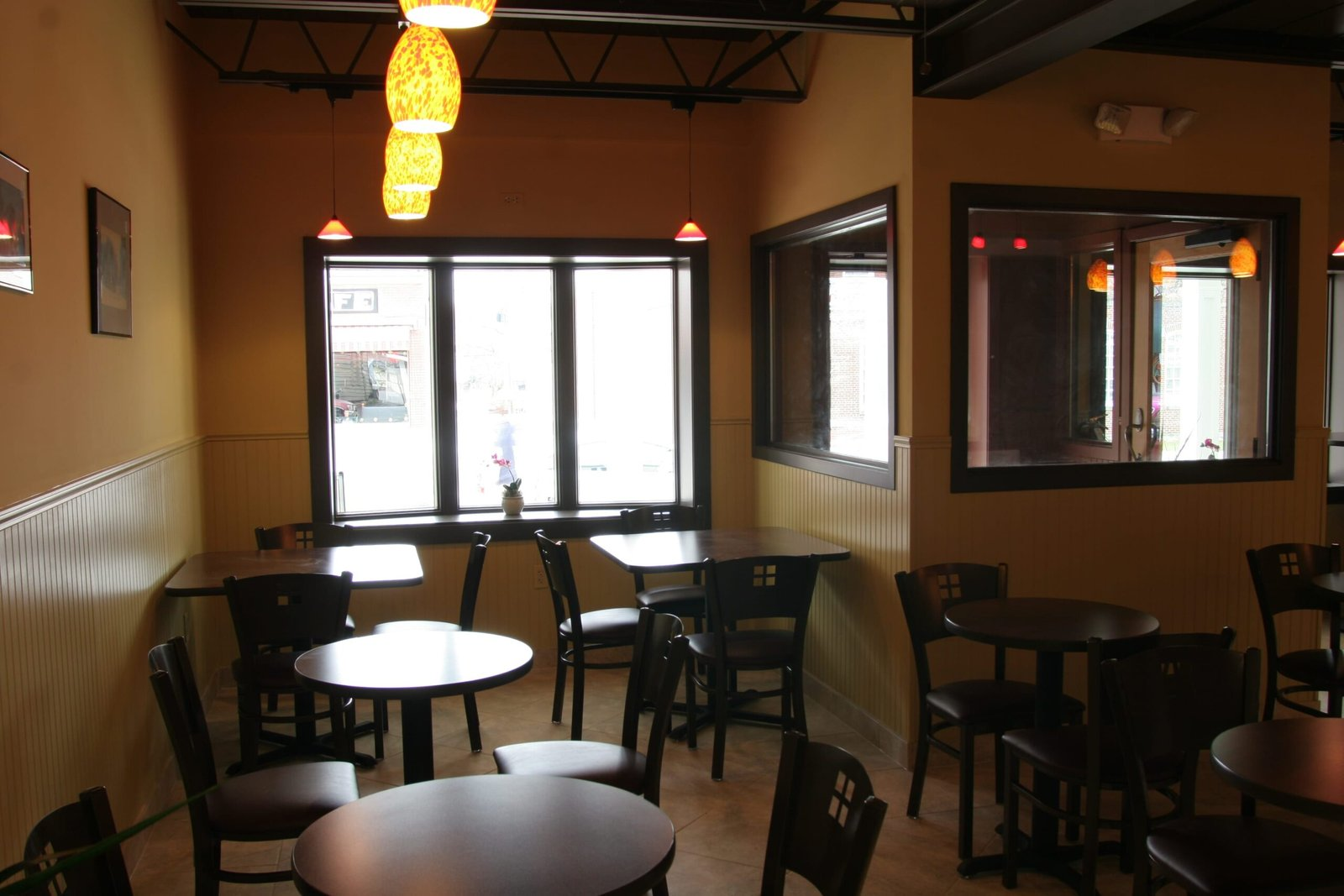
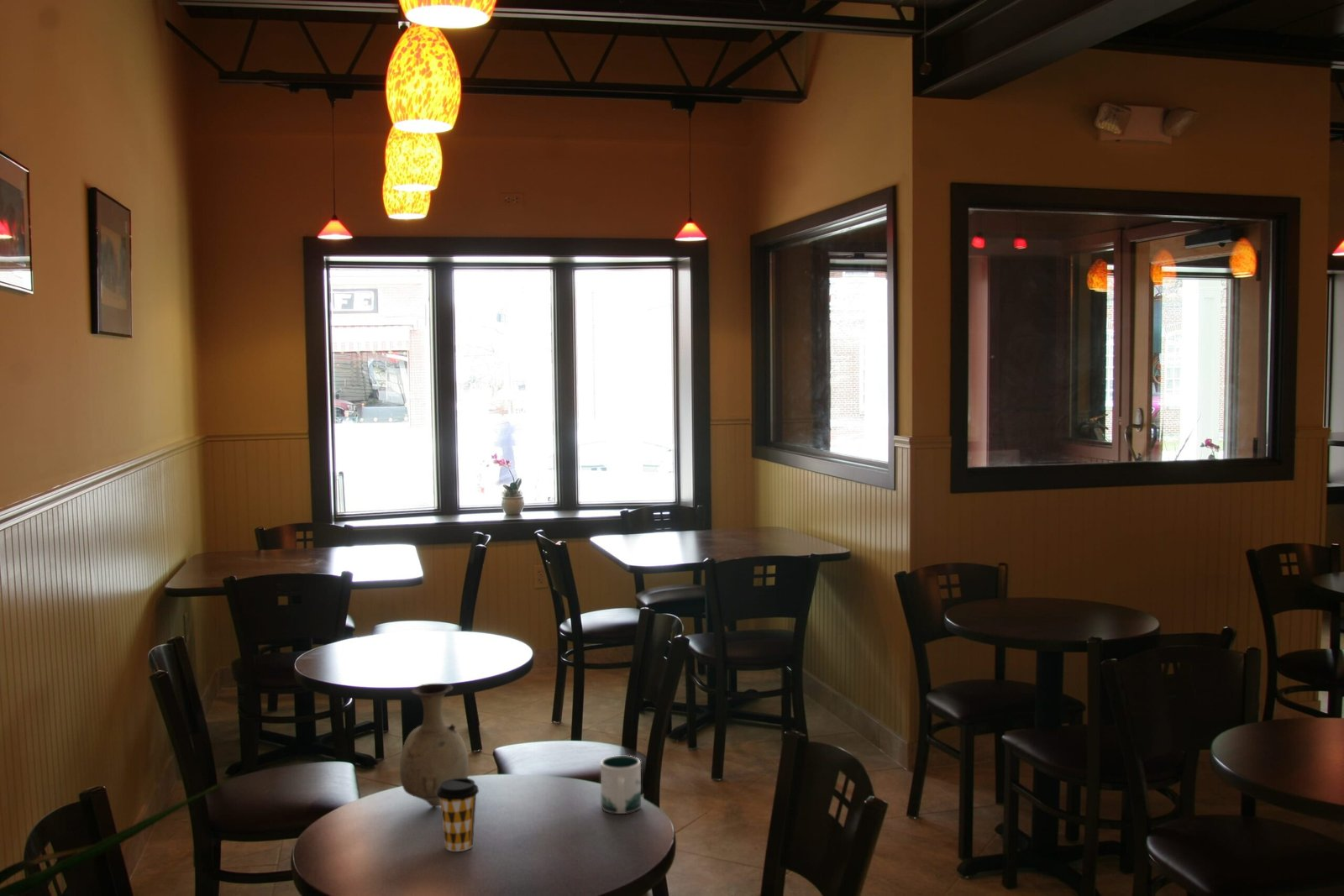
+ vase [399,683,470,808]
+ coffee cup [437,778,480,852]
+ mug [600,755,642,815]
